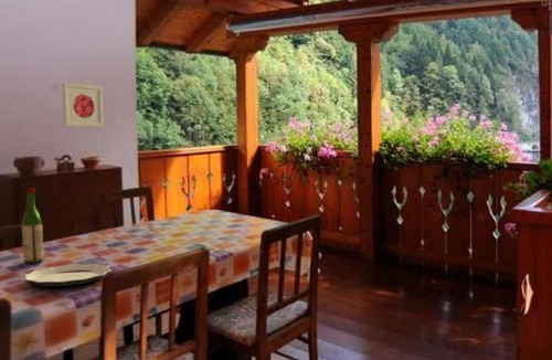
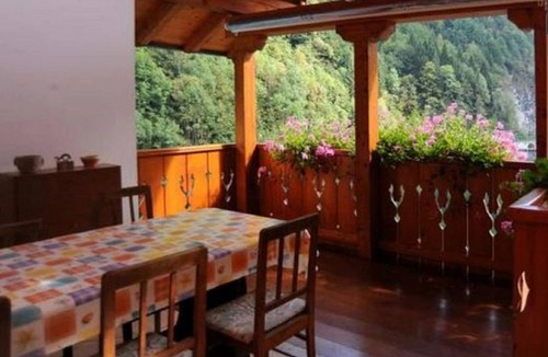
- wine bottle [21,188,44,264]
- plate [23,263,113,287]
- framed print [61,82,105,128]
